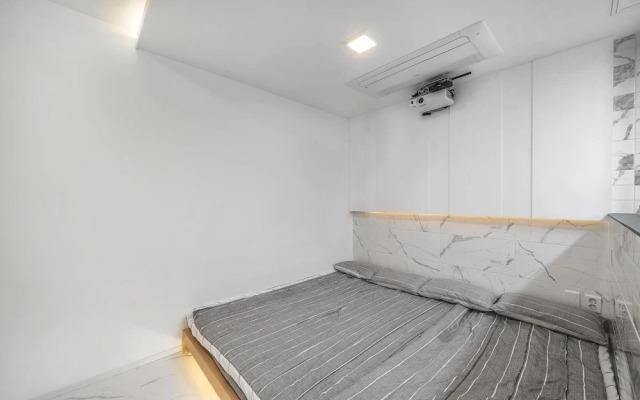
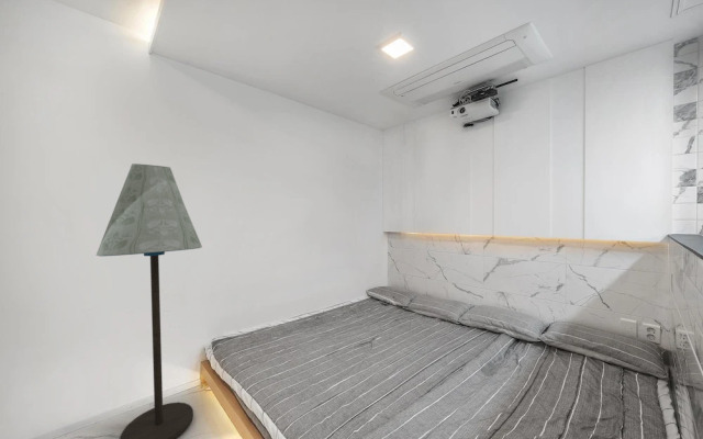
+ floor lamp [96,162,203,439]
